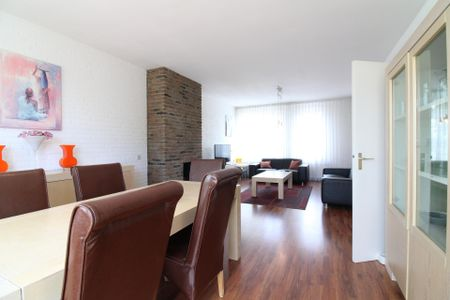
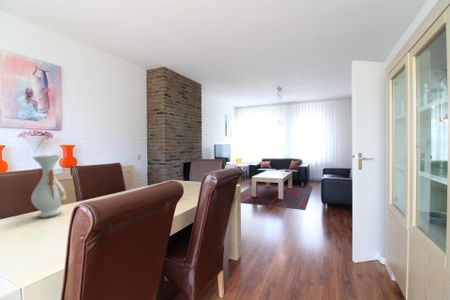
+ vase [30,154,67,219]
